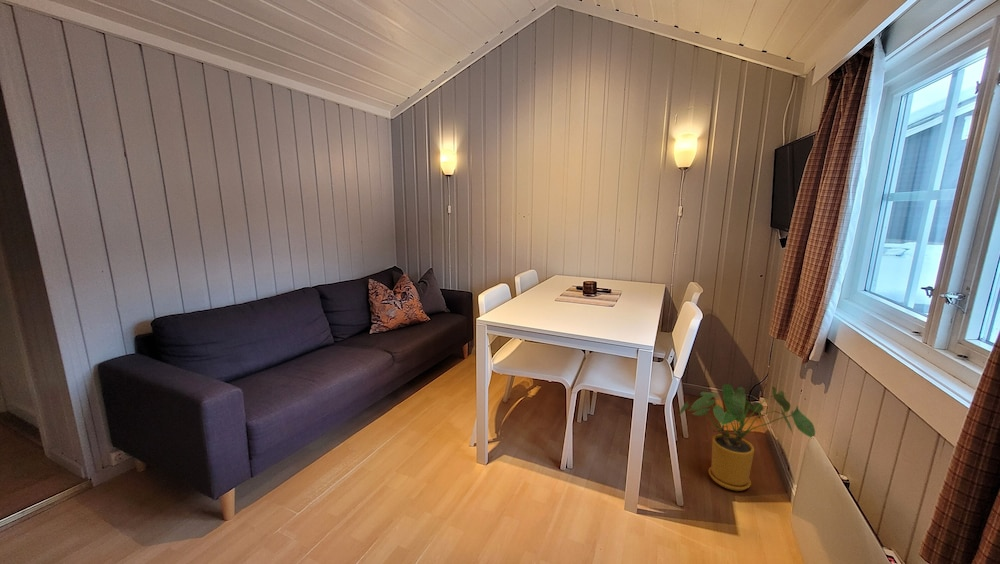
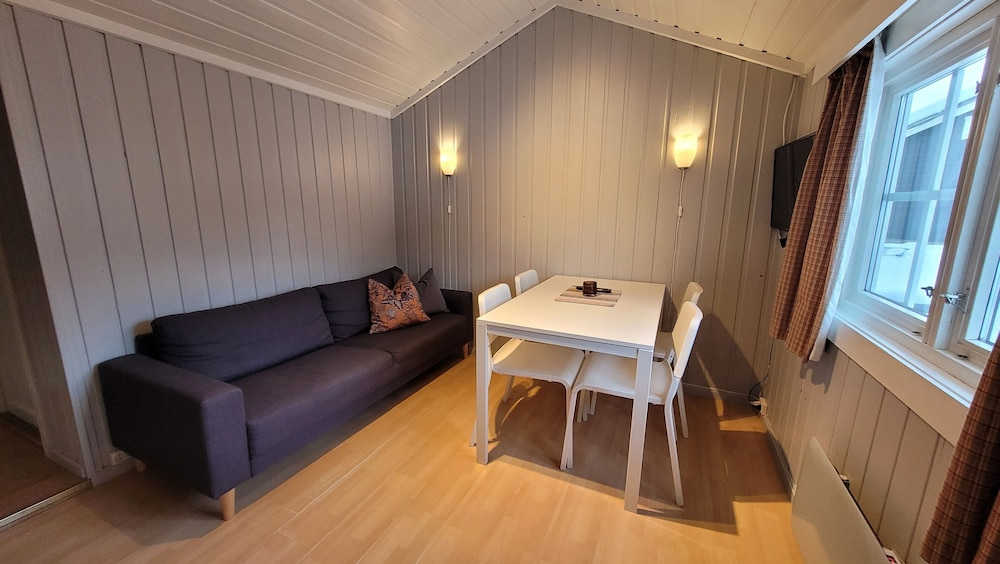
- house plant [678,383,816,492]
